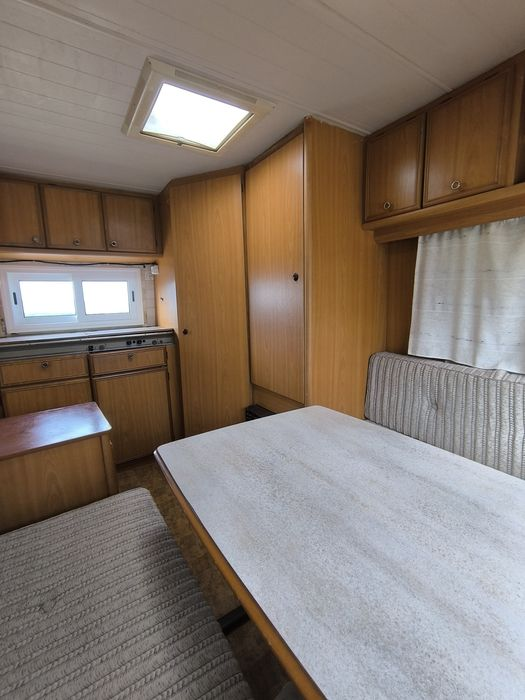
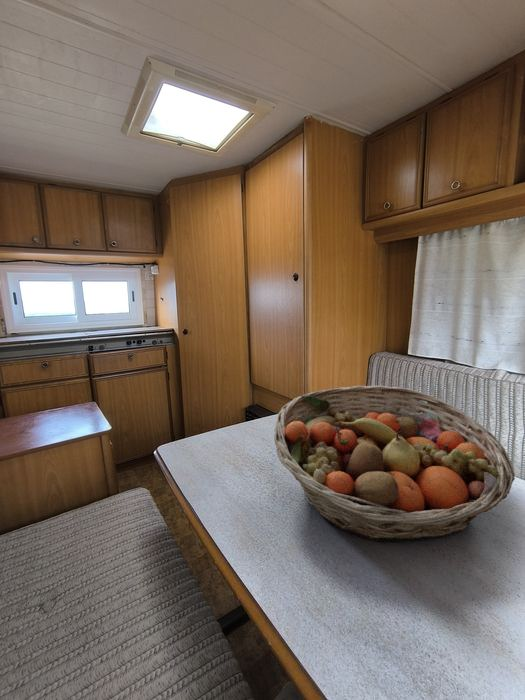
+ fruit basket [273,385,516,543]
